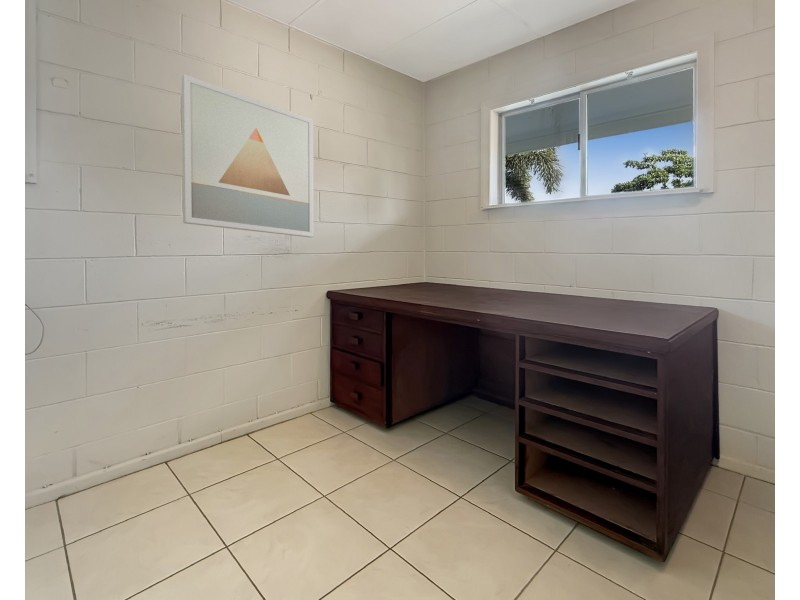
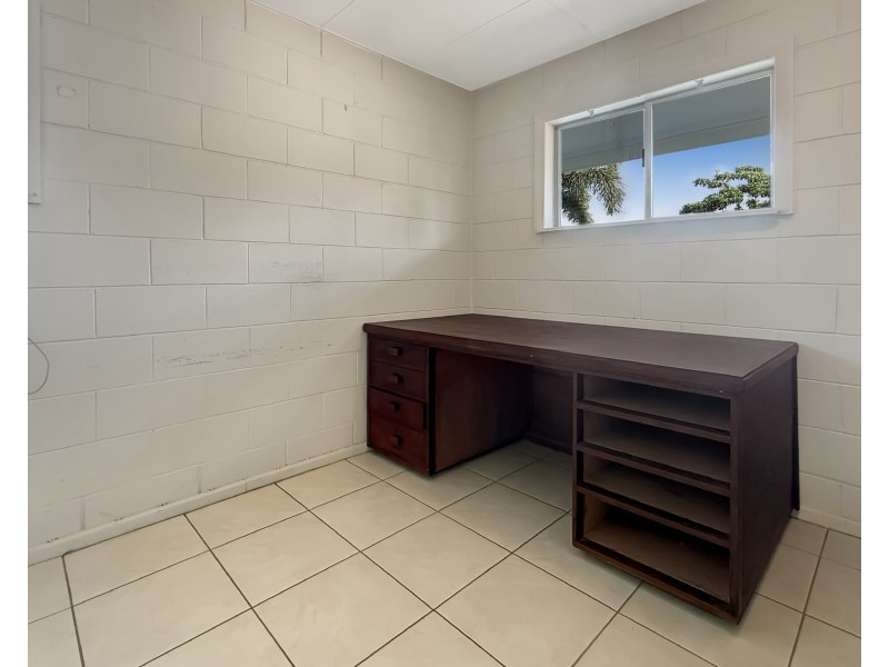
- wall art [181,73,315,238]
